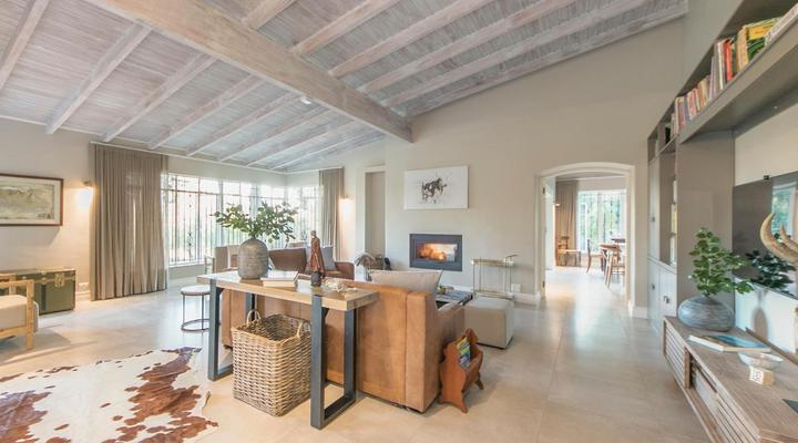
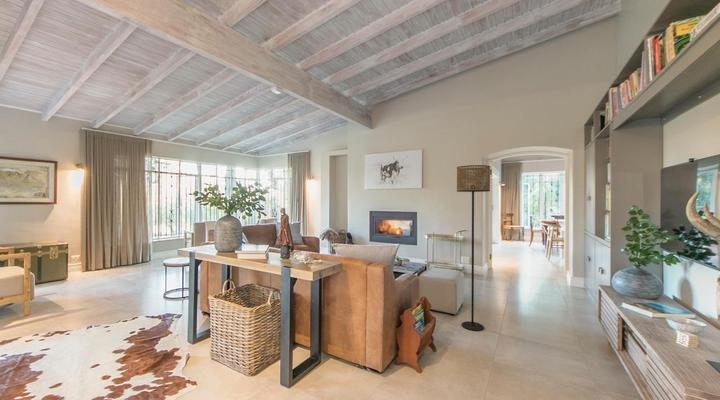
+ floor lamp [456,164,491,332]
